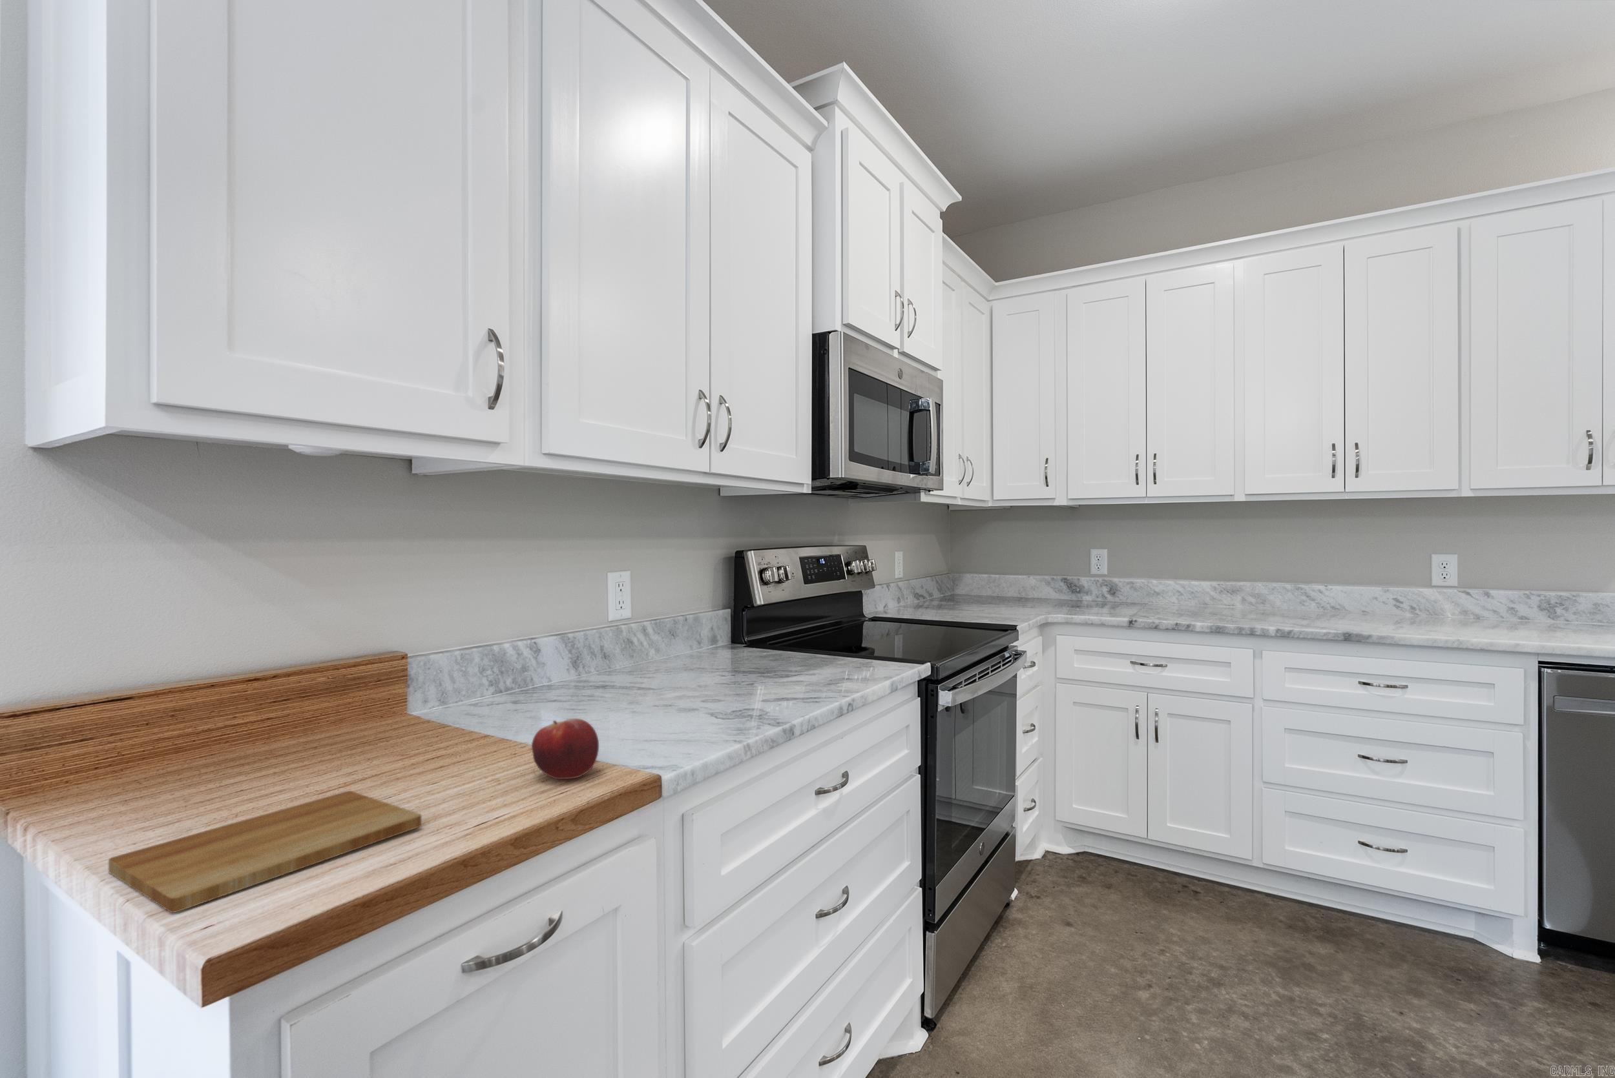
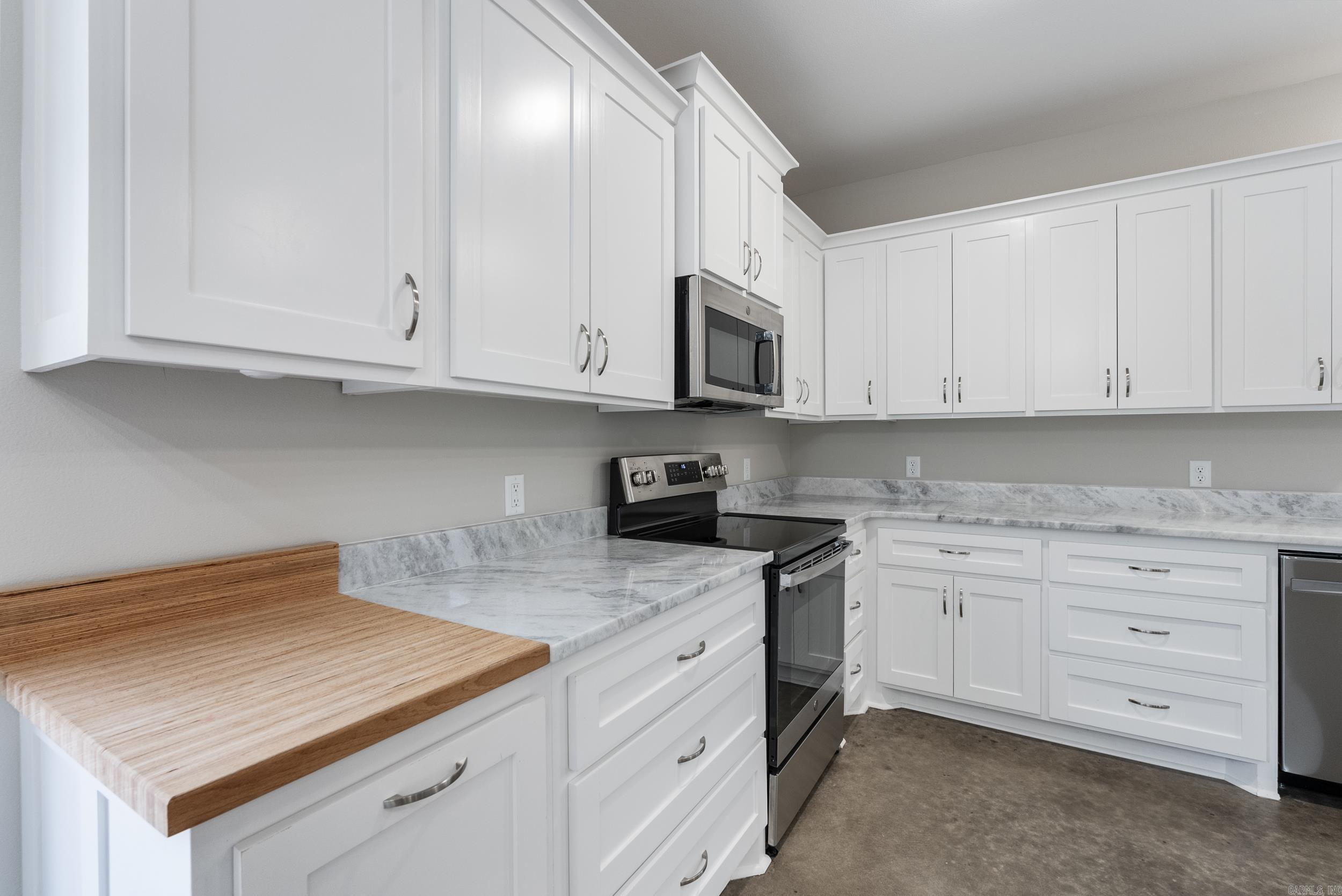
- cutting board [108,790,422,913]
- fruit [531,718,599,780]
